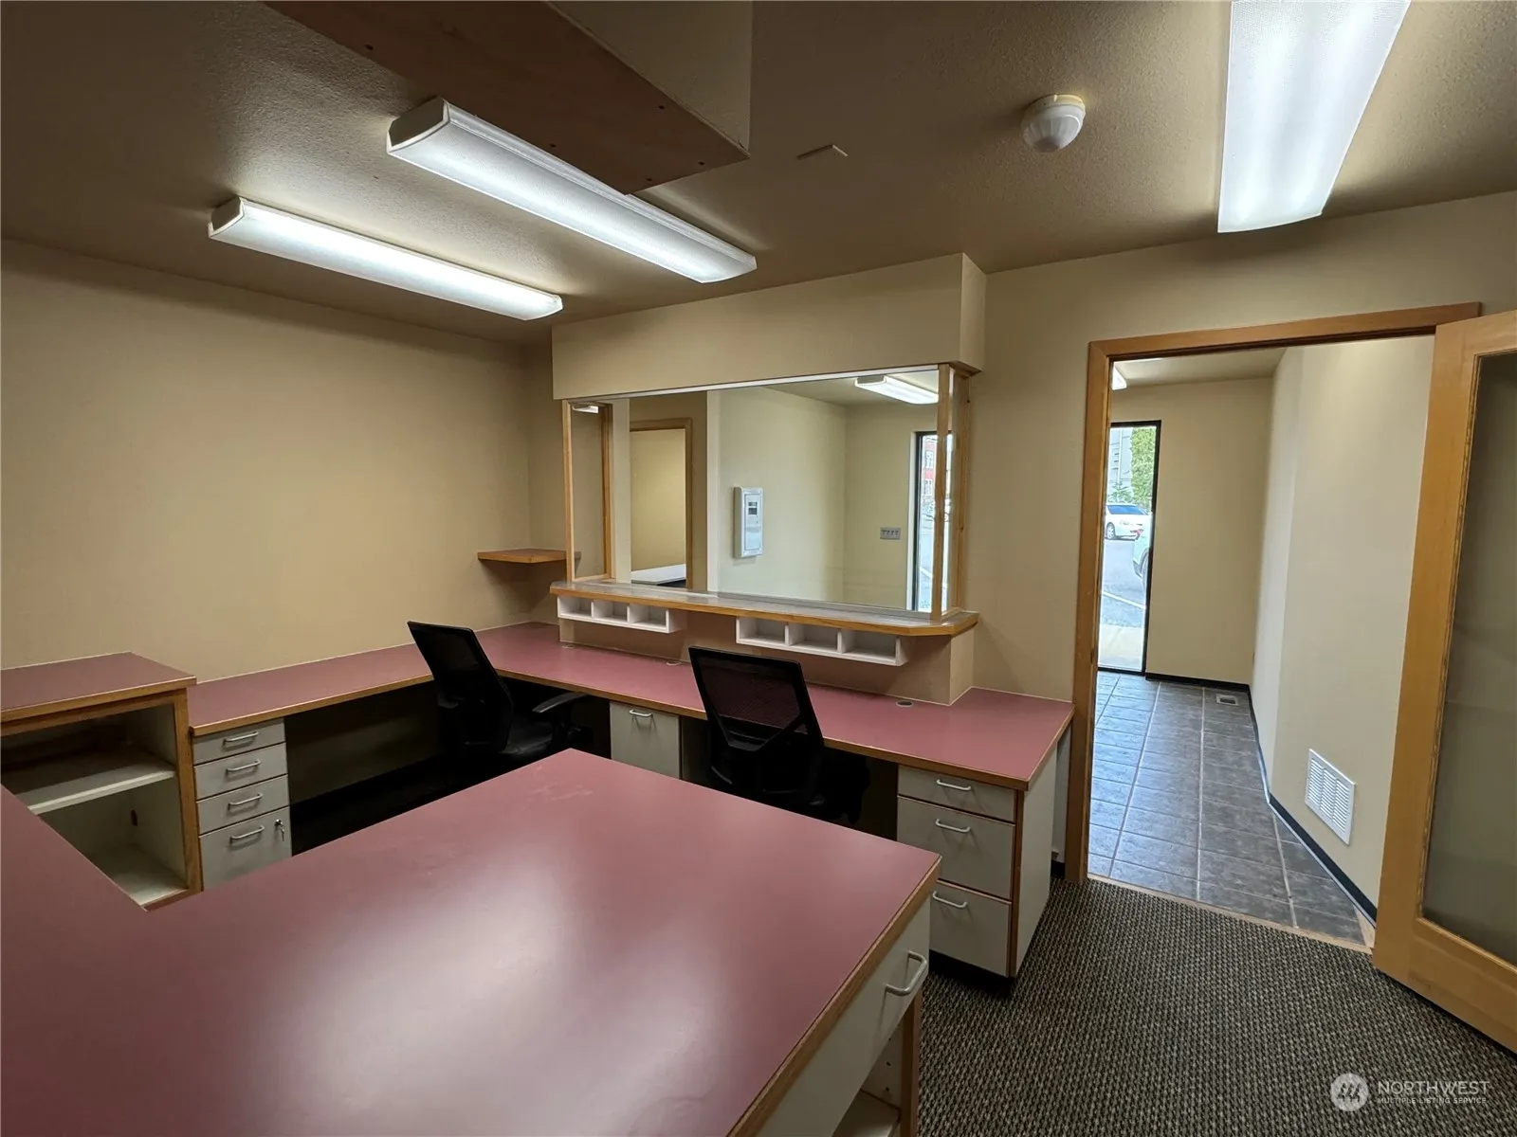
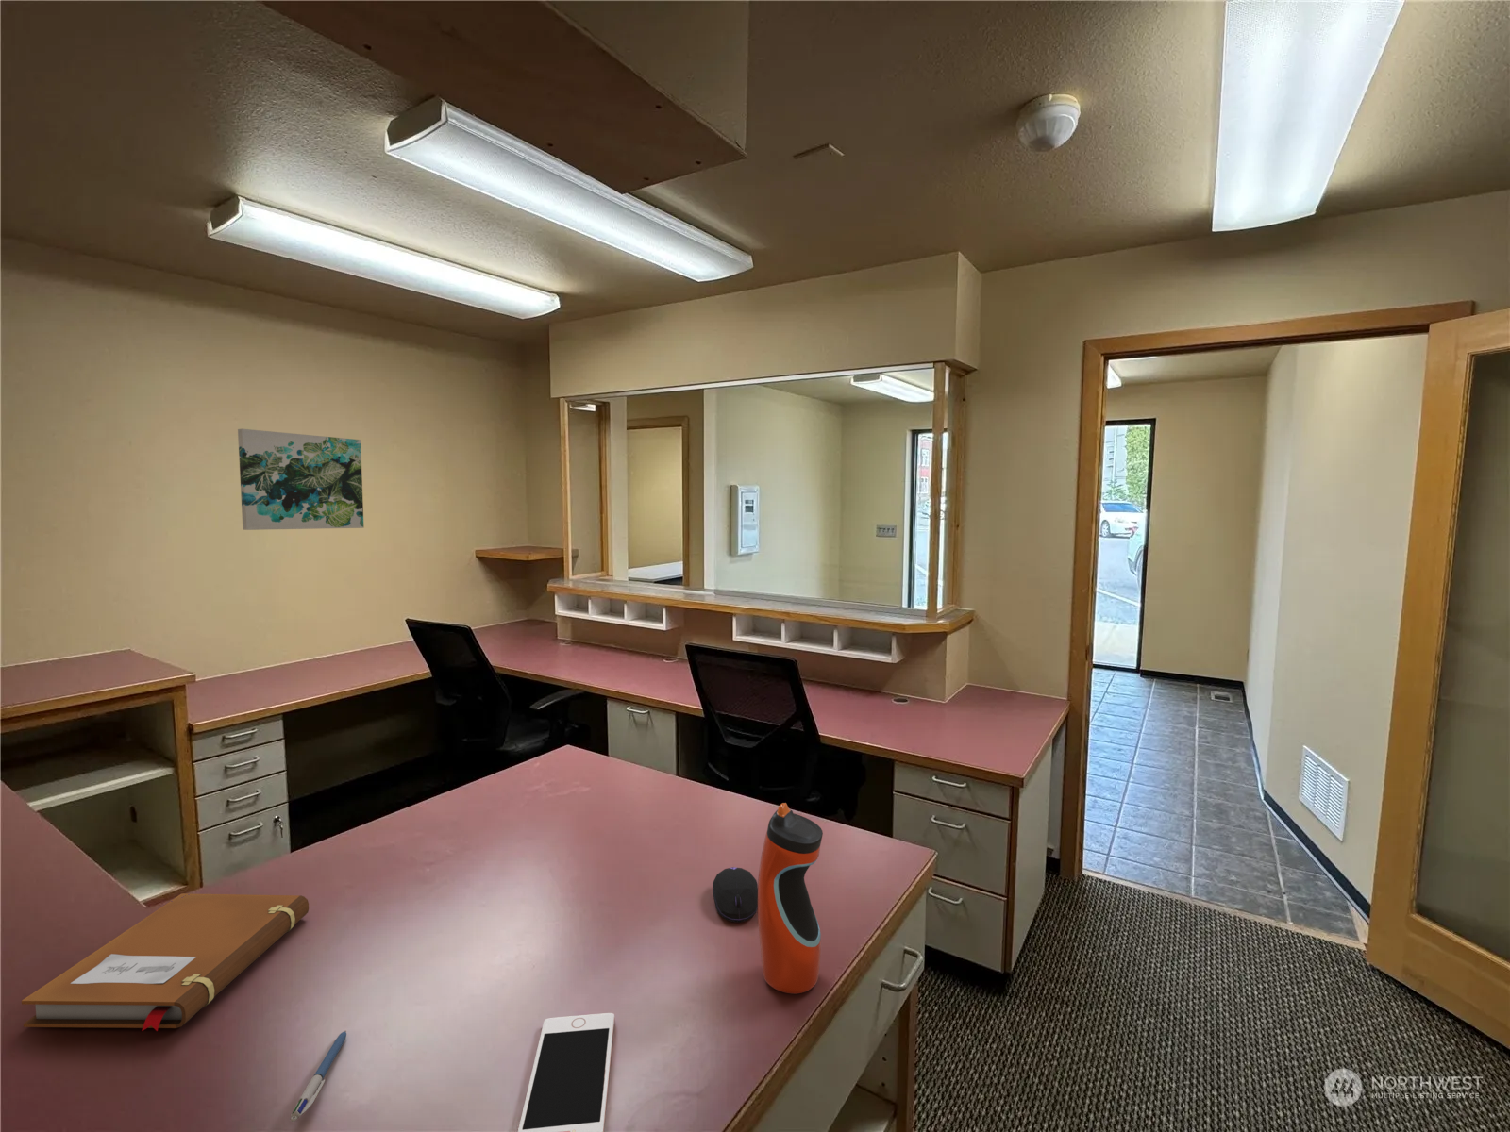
+ wall art [237,428,364,532]
+ cell phone [517,1012,616,1132]
+ water bottle [757,801,824,995]
+ pen [290,1030,347,1122]
+ notebook [20,892,309,1032]
+ computer mouse [711,866,757,924]
